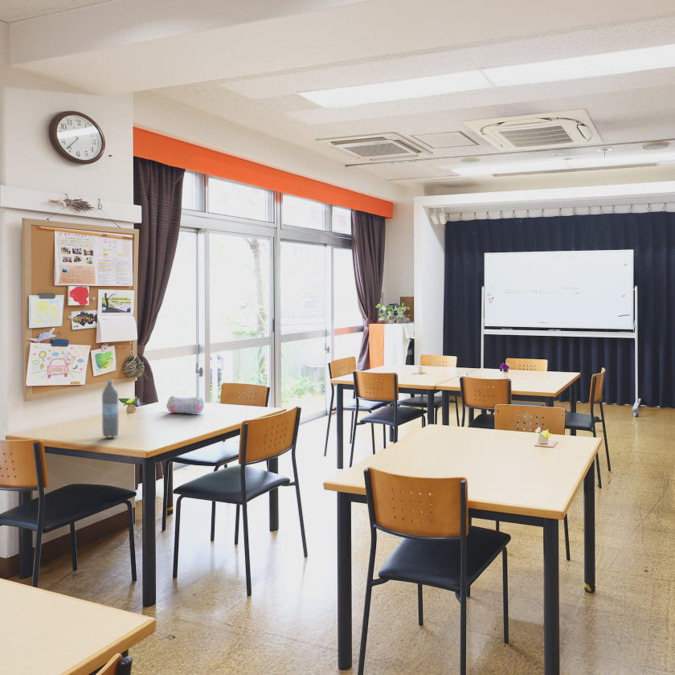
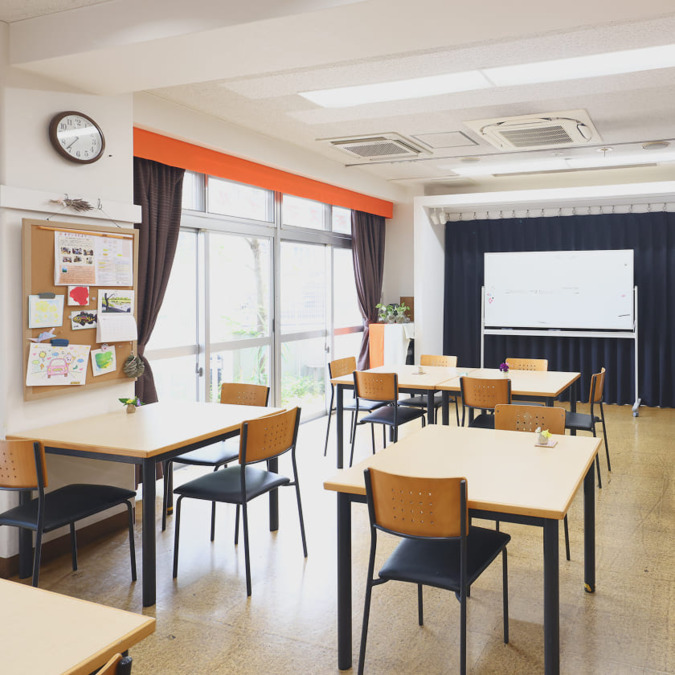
- pencil case [166,395,205,414]
- water bottle [101,378,119,438]
